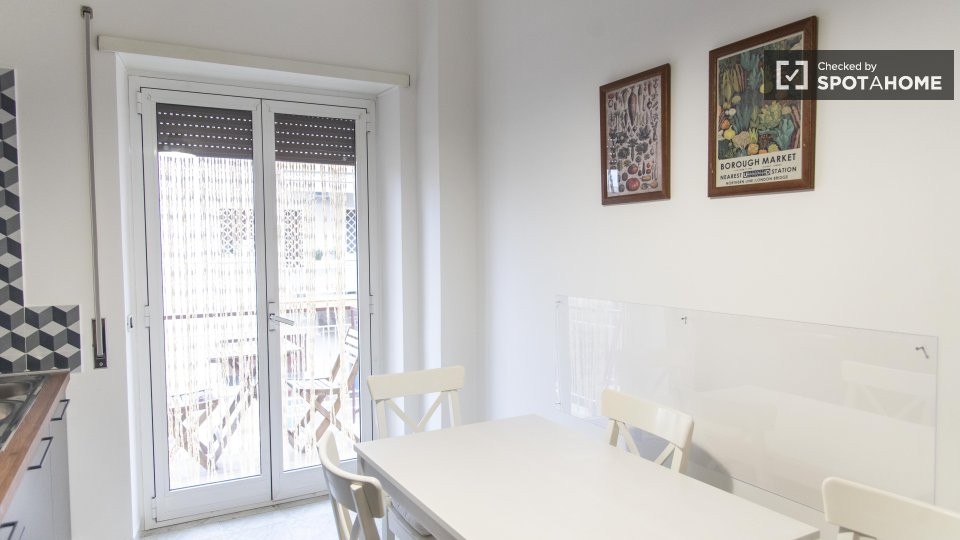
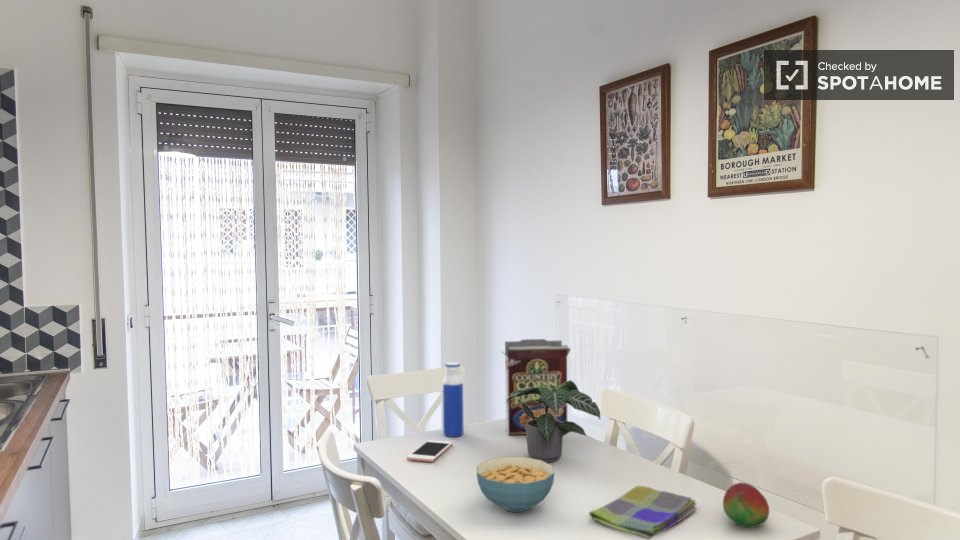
+ dish towel [588,485,697,540]
+ fruit [722,482,770,528]
+ water bottle [442,361,464,438]
+ potted plant [506,379,601,463]
+ cereal box [500,338,572,436]
+ cereal bowl [476,456,555,513]
+ cell phone [406,439,453,463]
